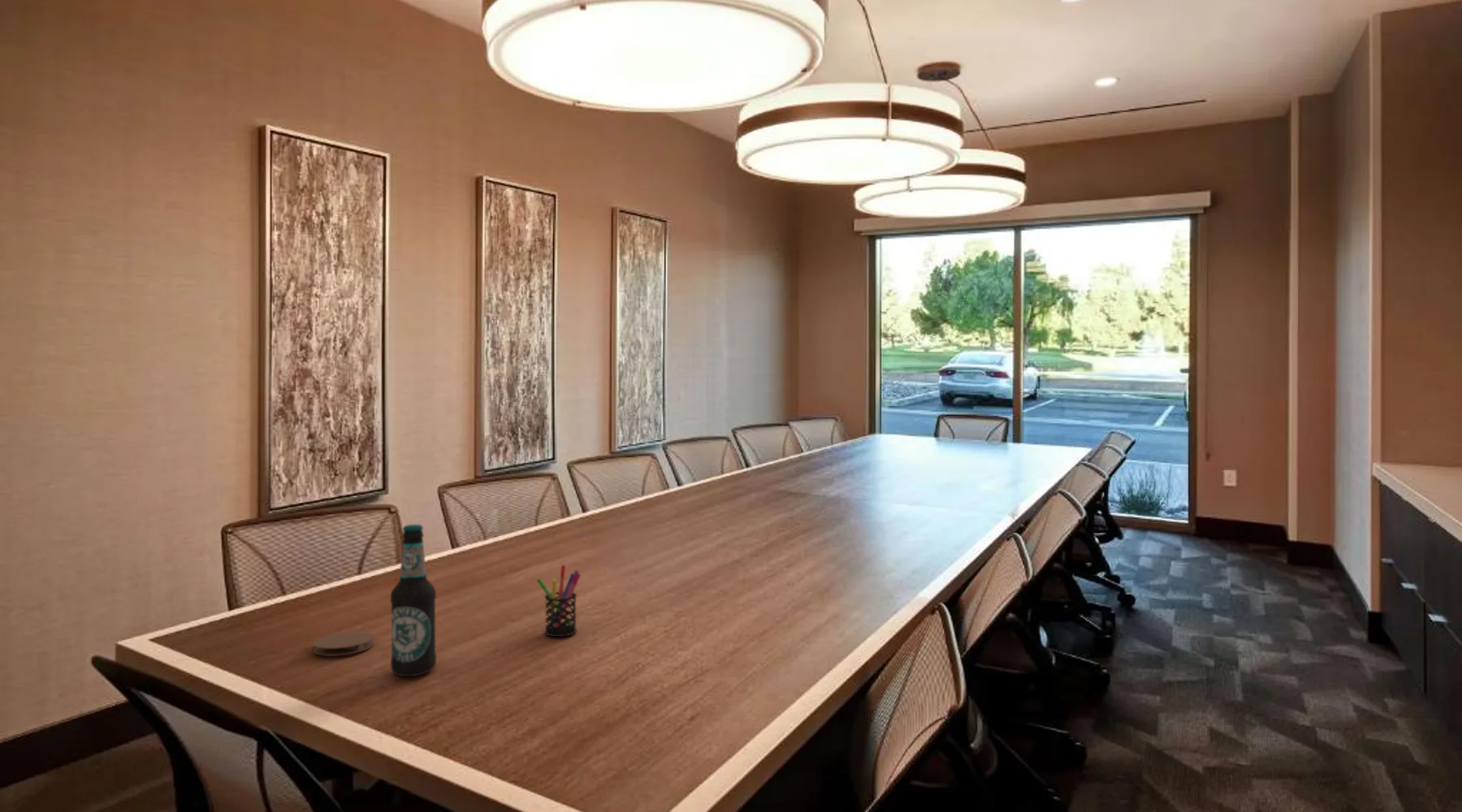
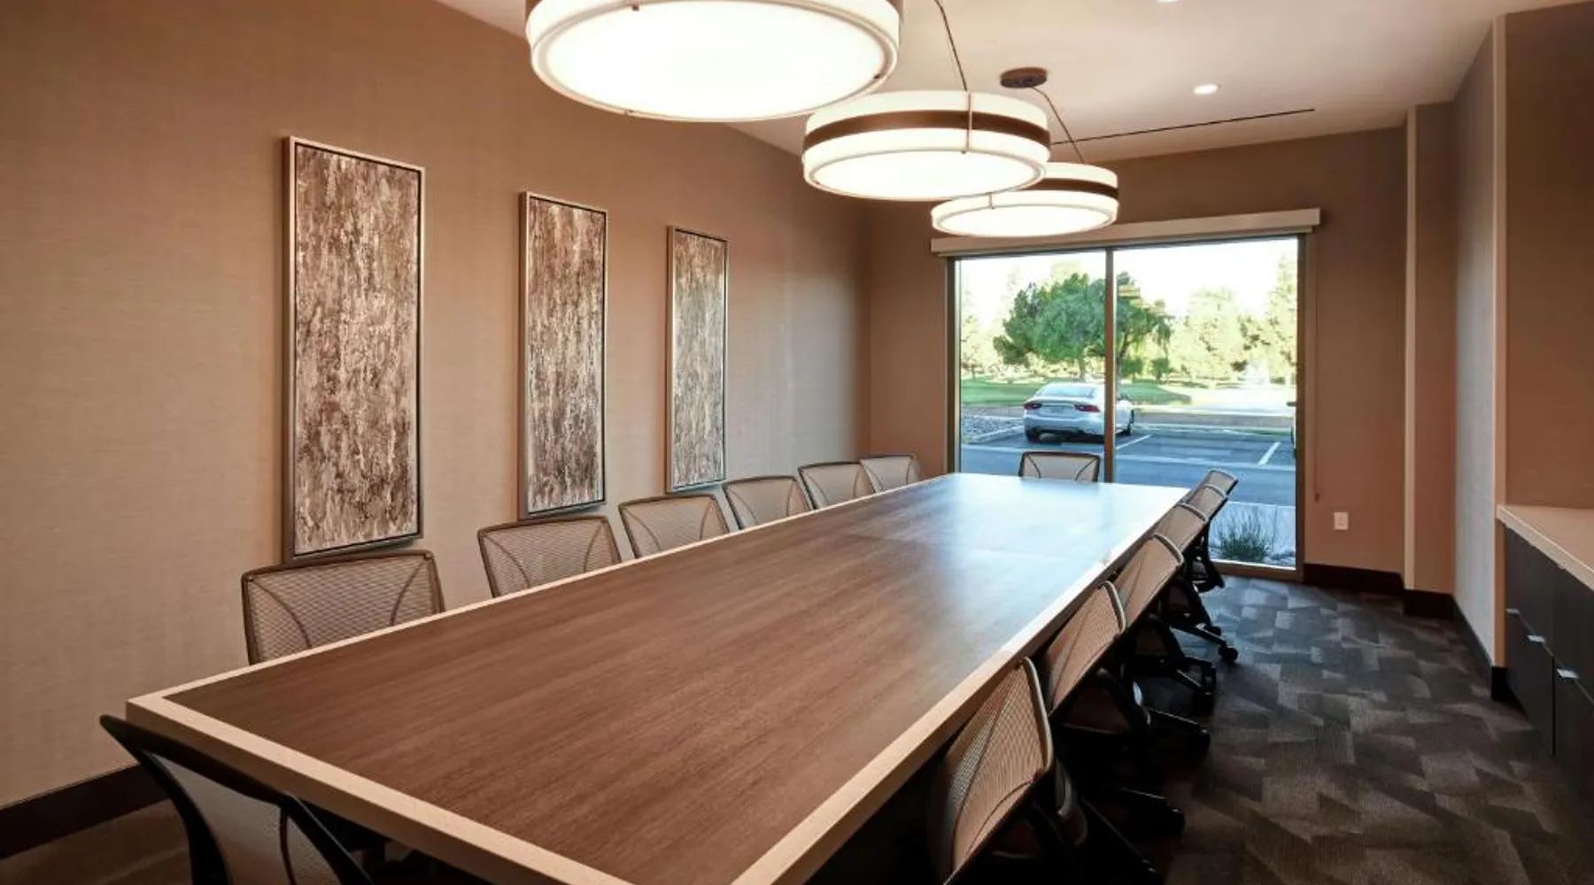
- bottle [390,524,437,677]
- coaster [313,631,374,657]
- pen holder [536,564,582,637]
